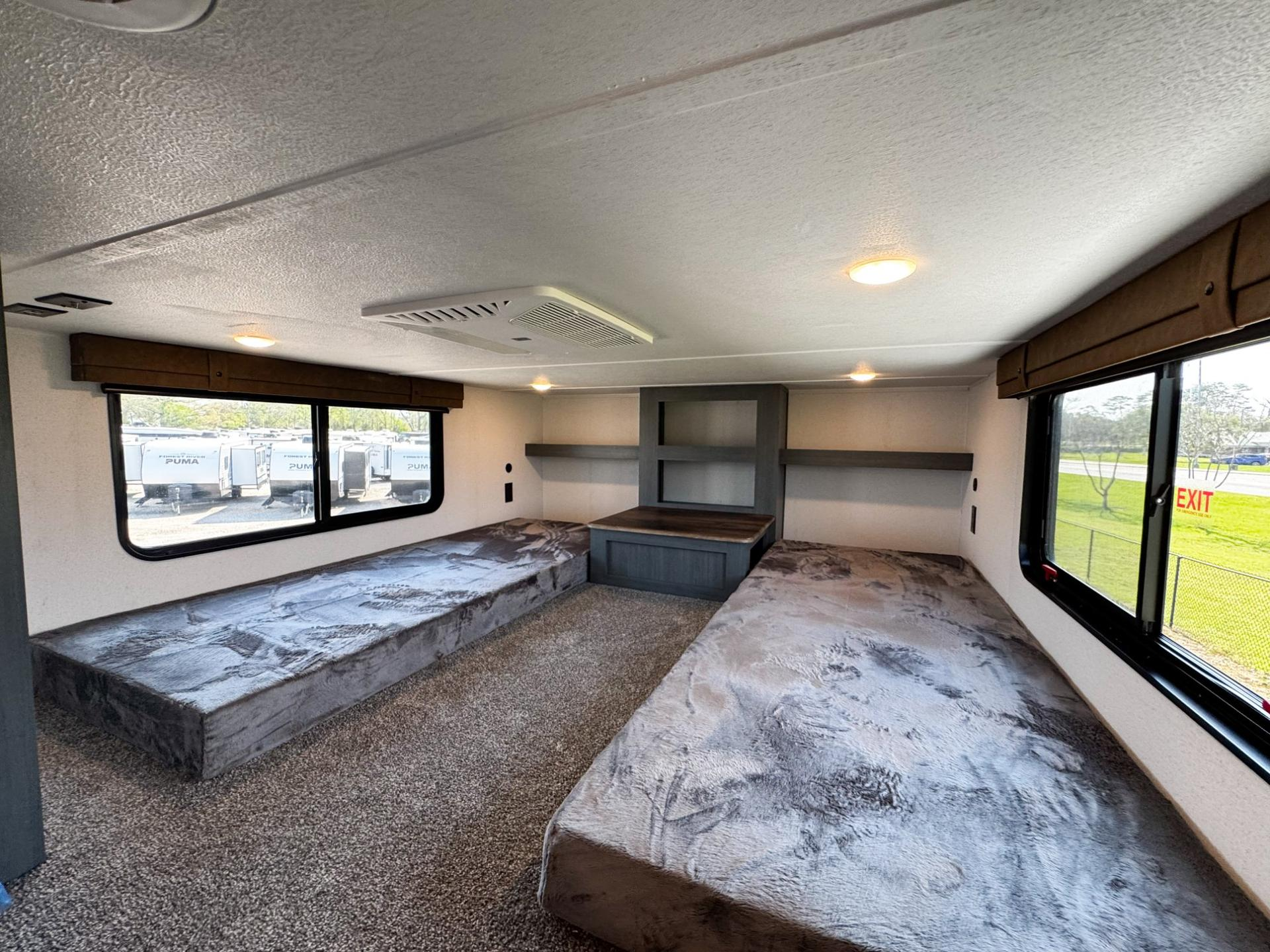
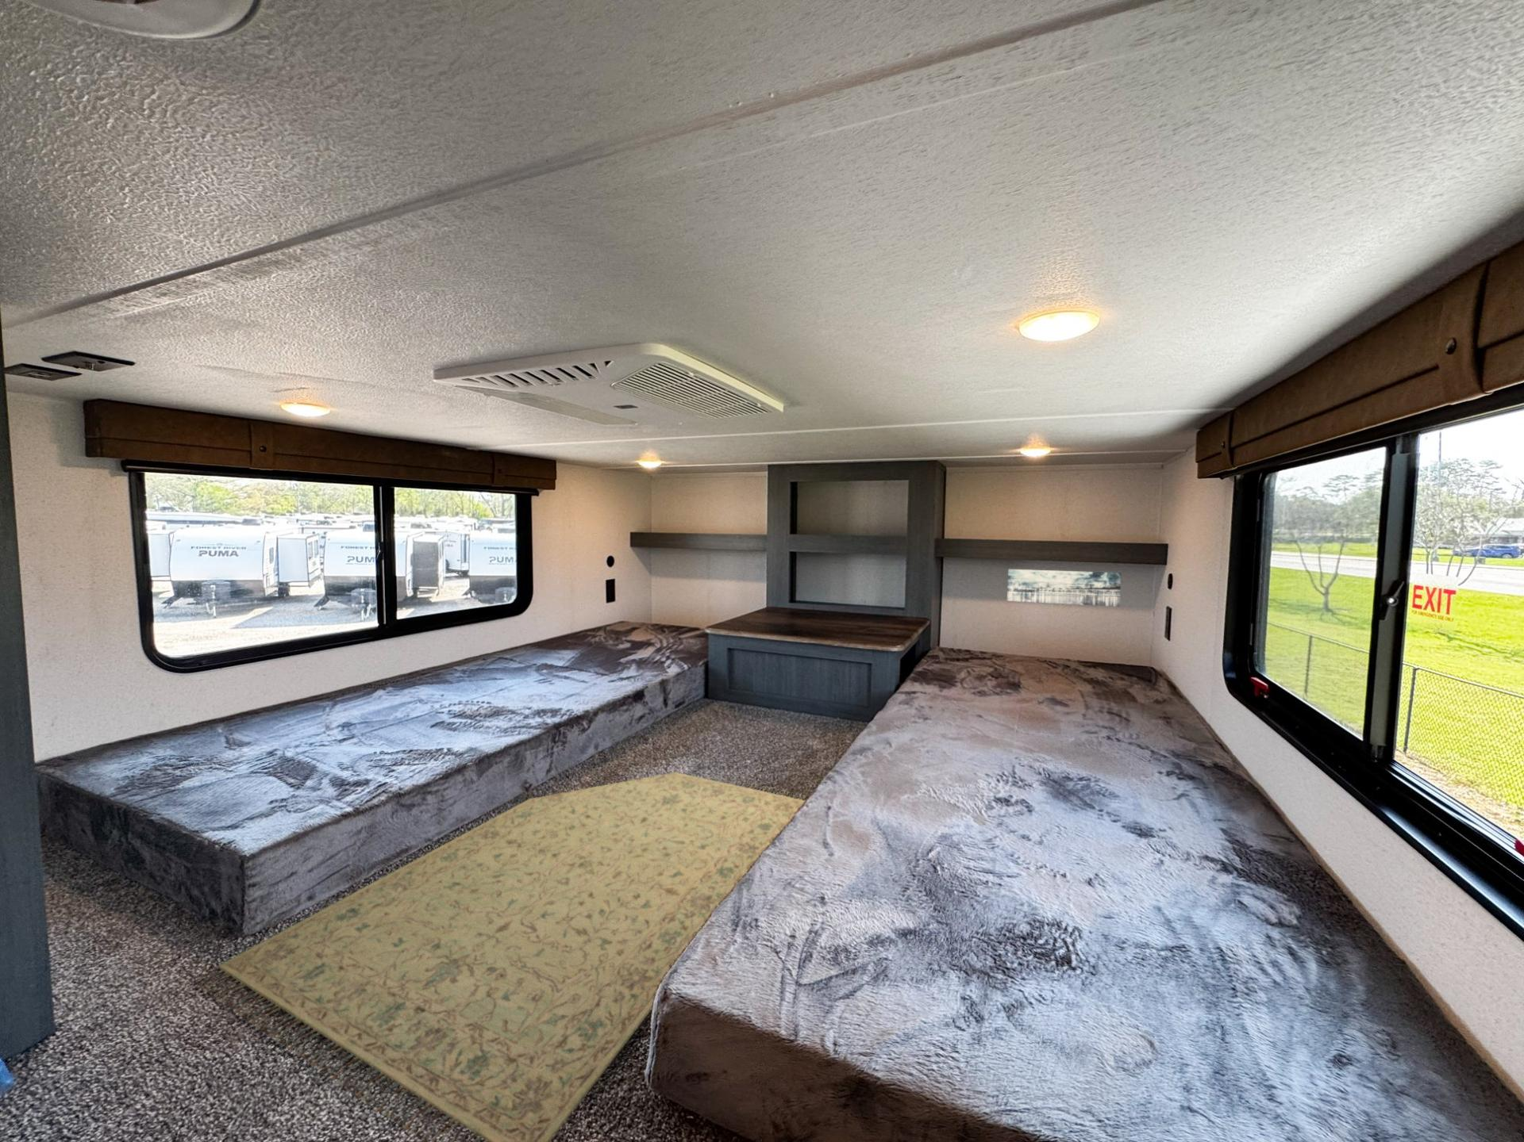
+ wall art [1007,569,1122,607]
+ rug [191,771,810,1142]
